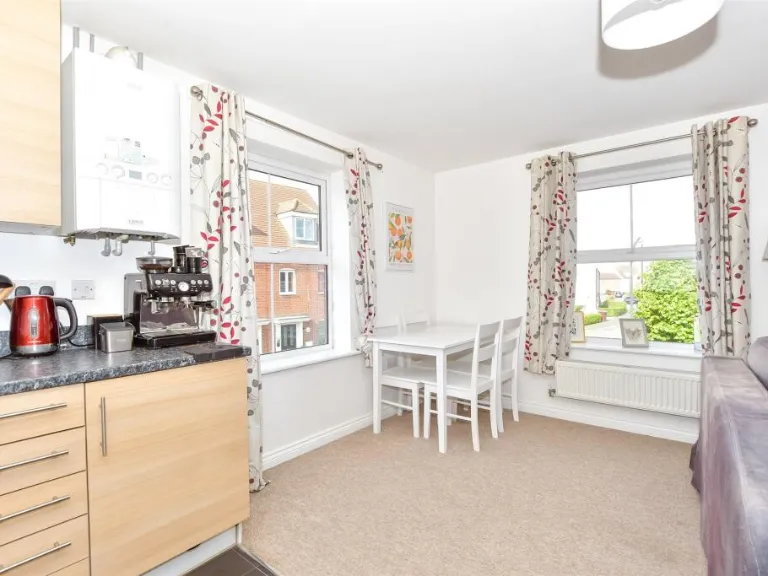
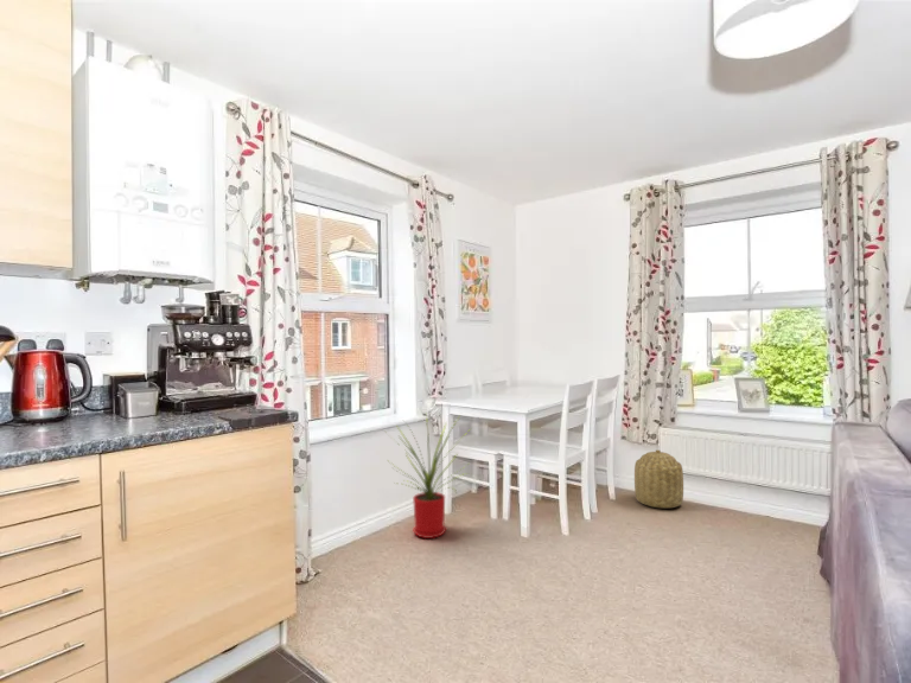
+ basket [633,449,684,510]
+ house plant [386,413,473,540]
